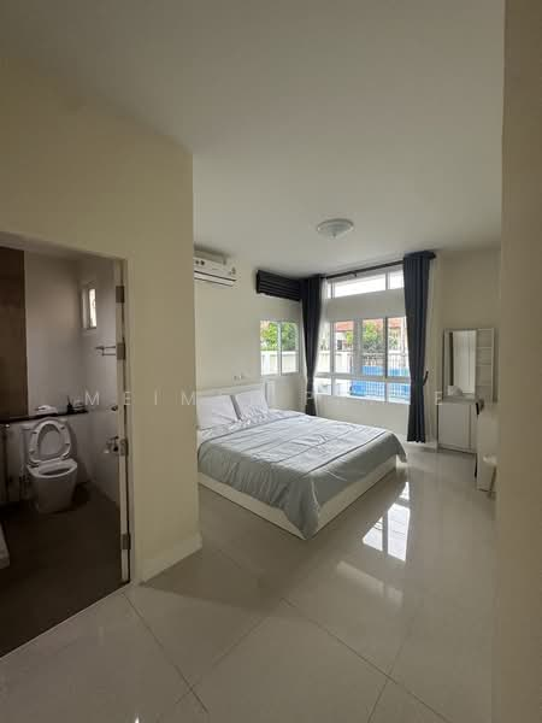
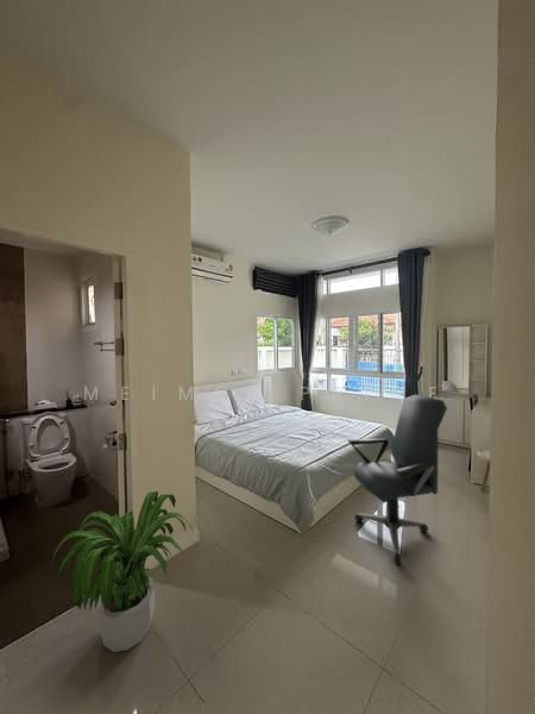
+ office chair [346,394,448,565]
+ potted plant [50,490,195,653]
